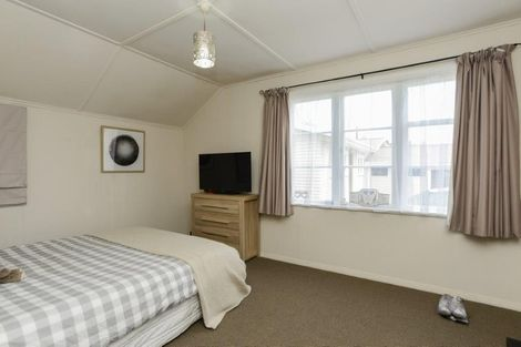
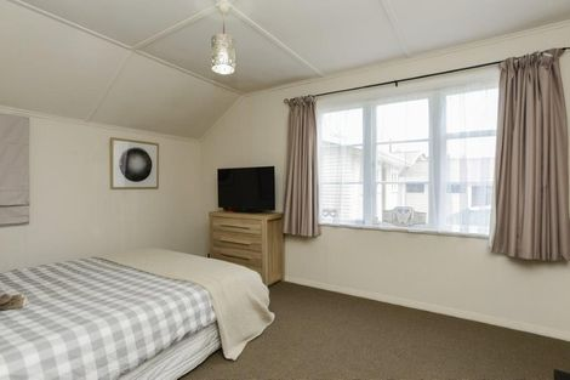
- shoe [436,293,469,324]
